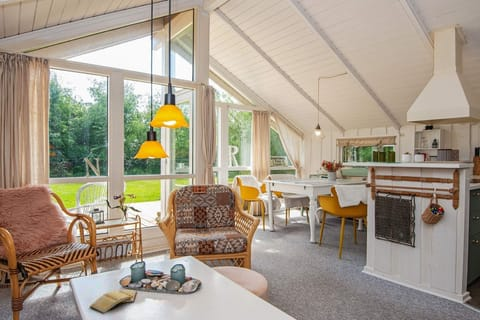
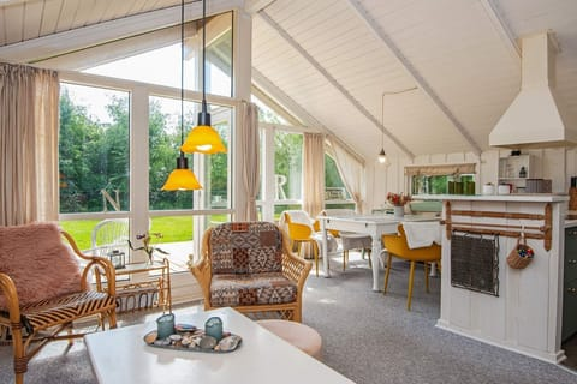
- diary [89,289,138,315]
